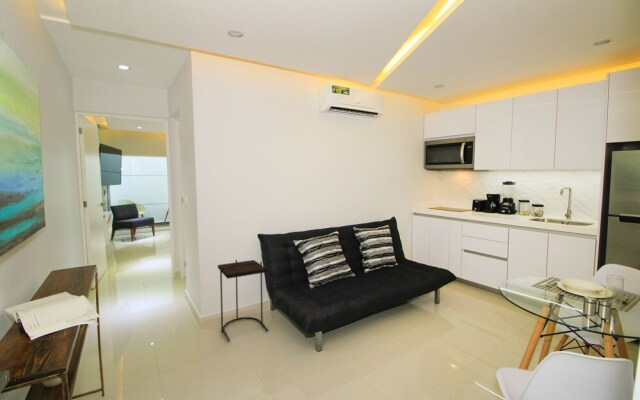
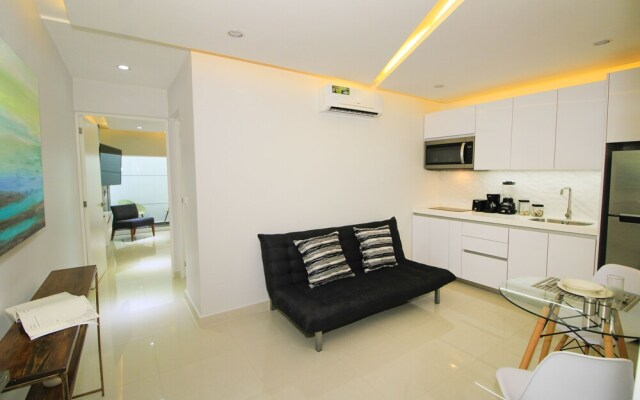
- side table [217,259,269,342]
